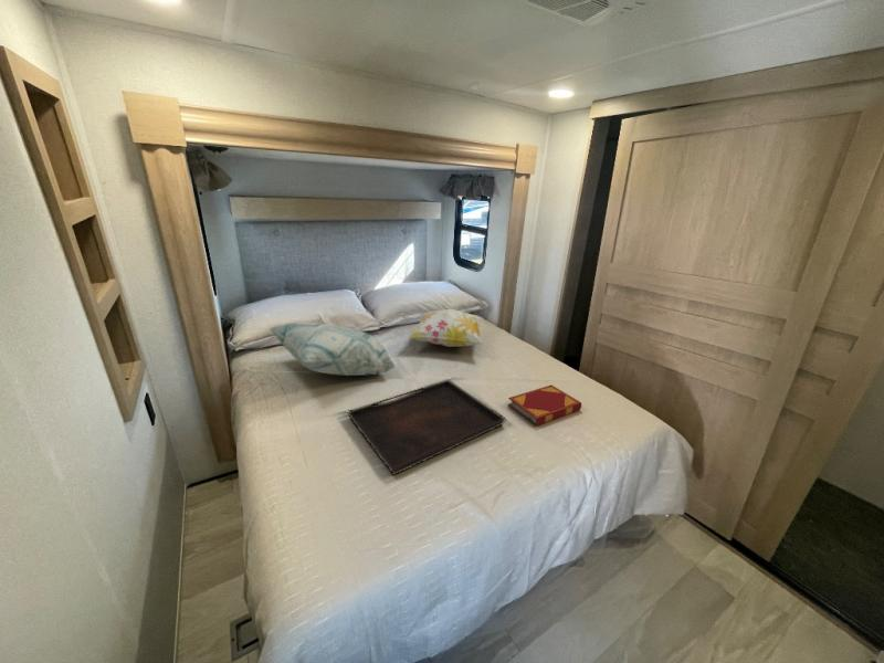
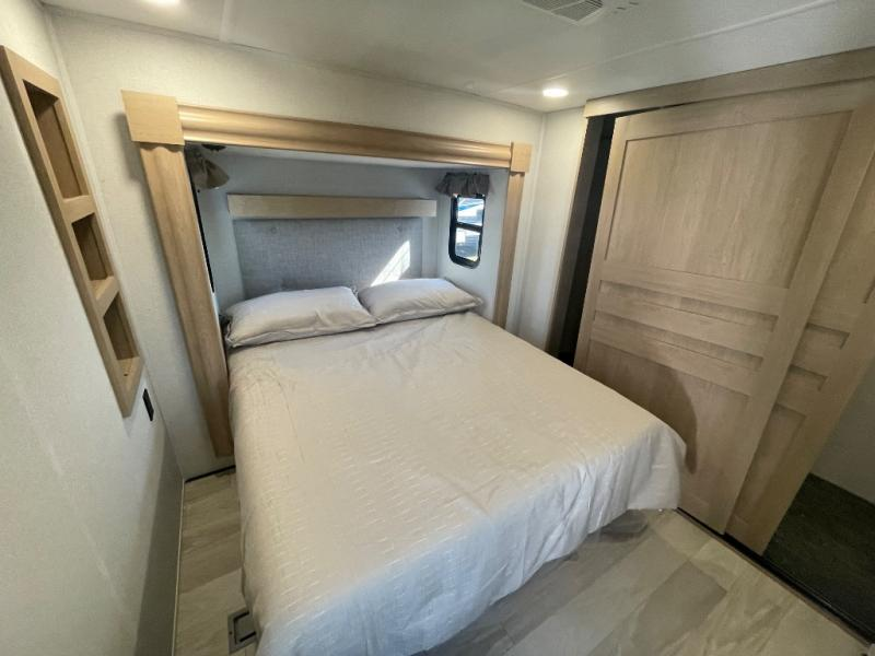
- hardback book [507,385,582,428]
- serving tray [346,378,507,476]
- decorative pillow [267,322,397,377]
- decorative pillow [406,308,485,348]
